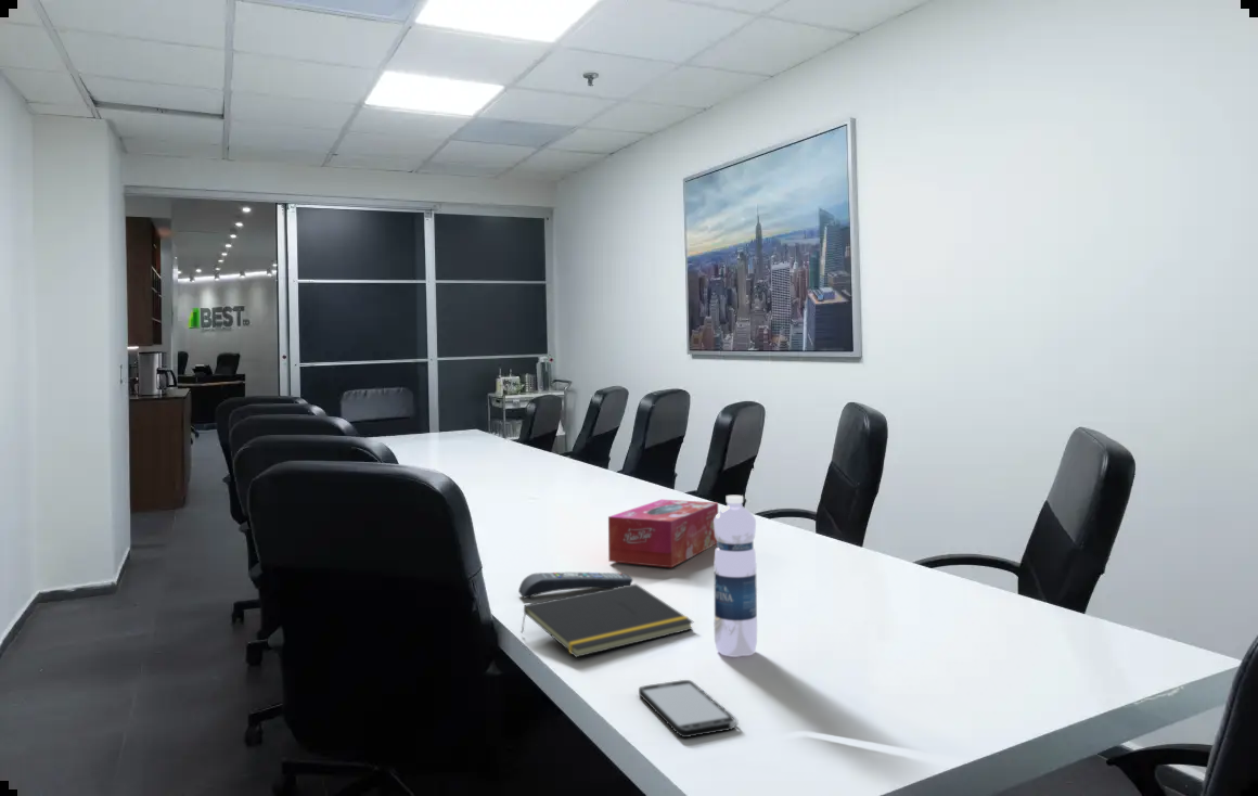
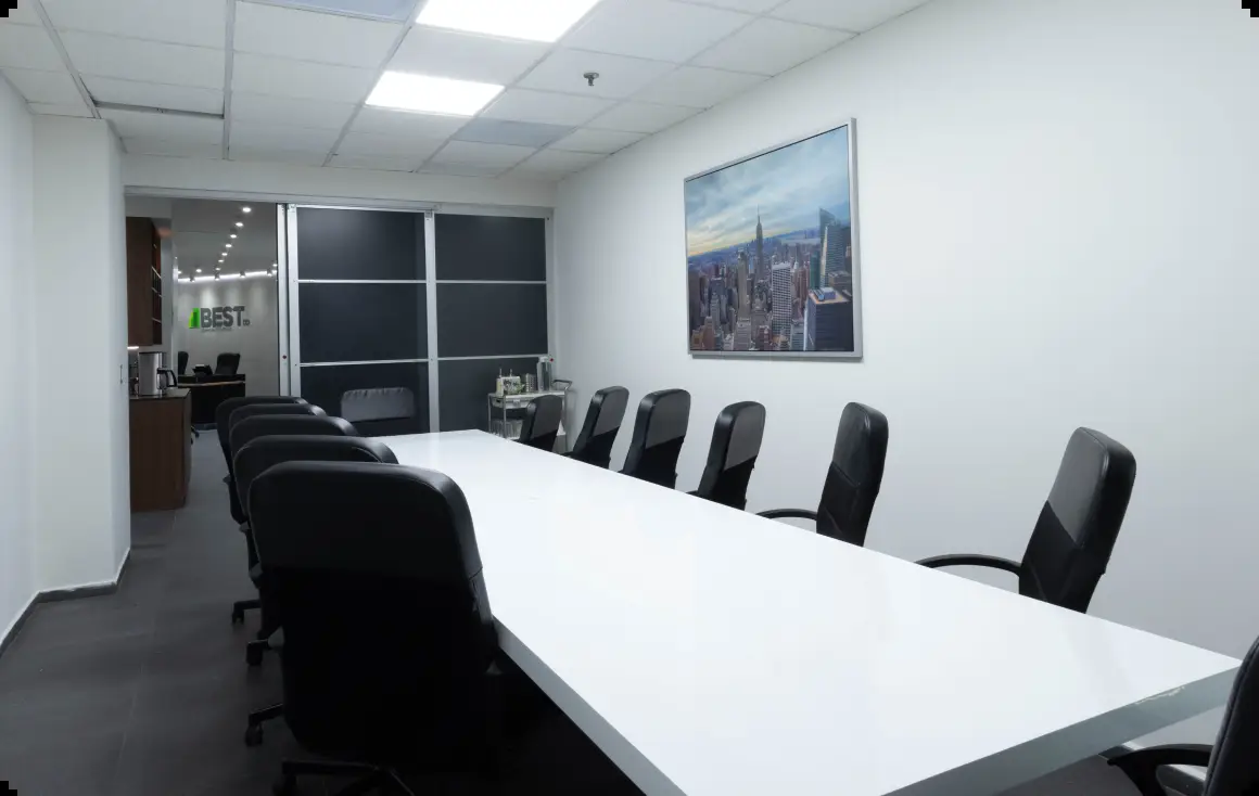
- smartphone [638,679,739,739]
- tissue box [607,499,719,568]
- remote control [517,572,634,599]
- water bottle [713,495,758,658]
- notepad [519,582,694,658]
